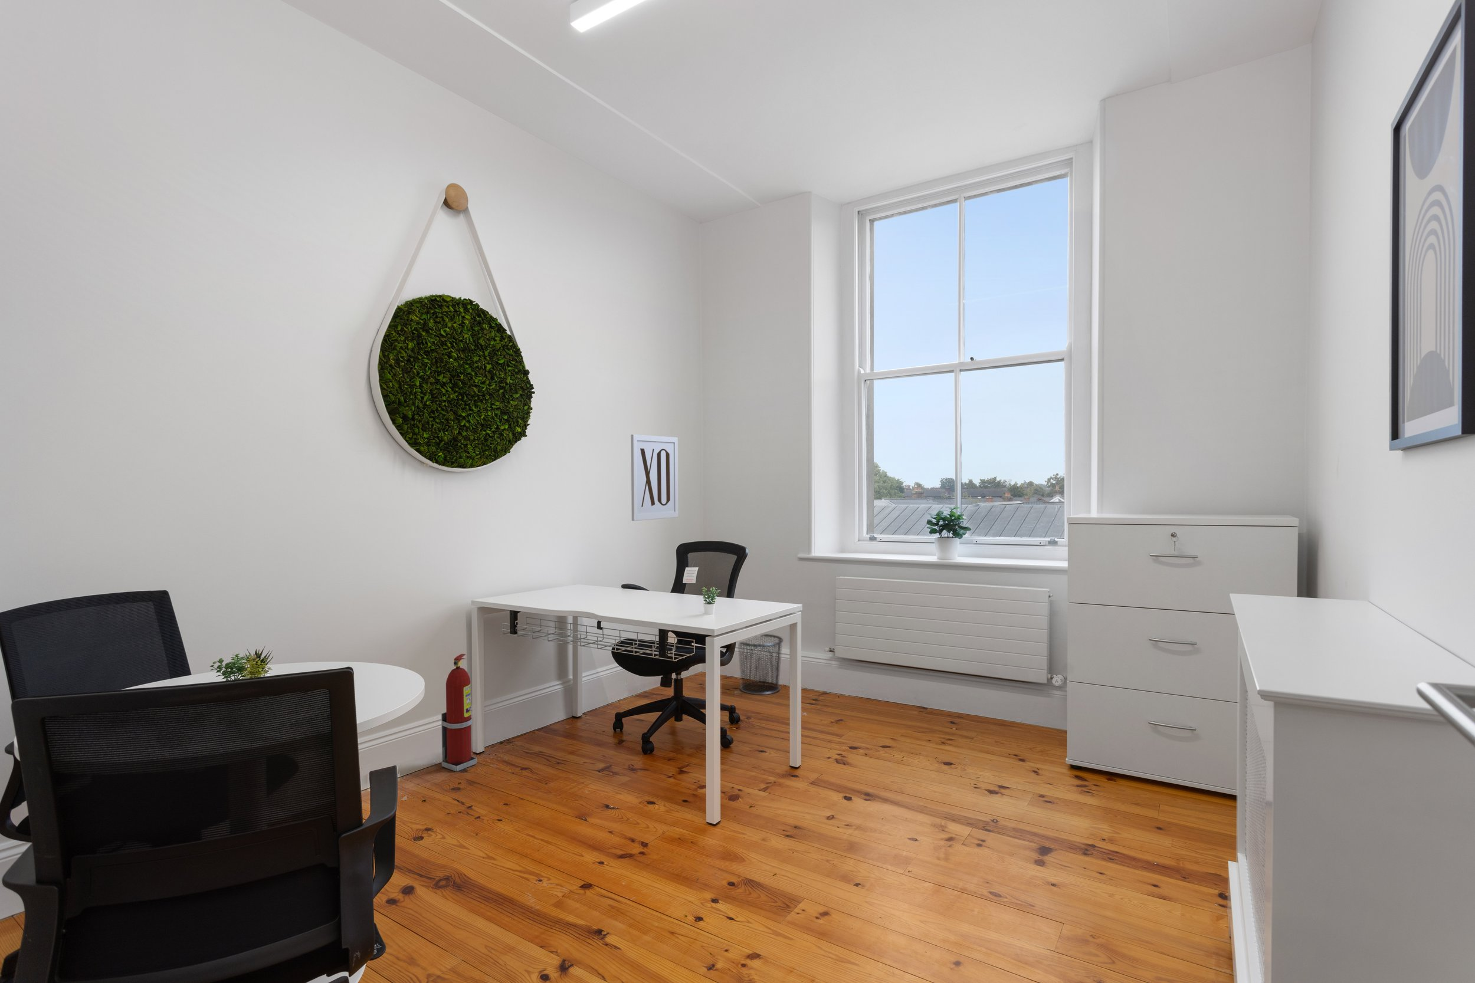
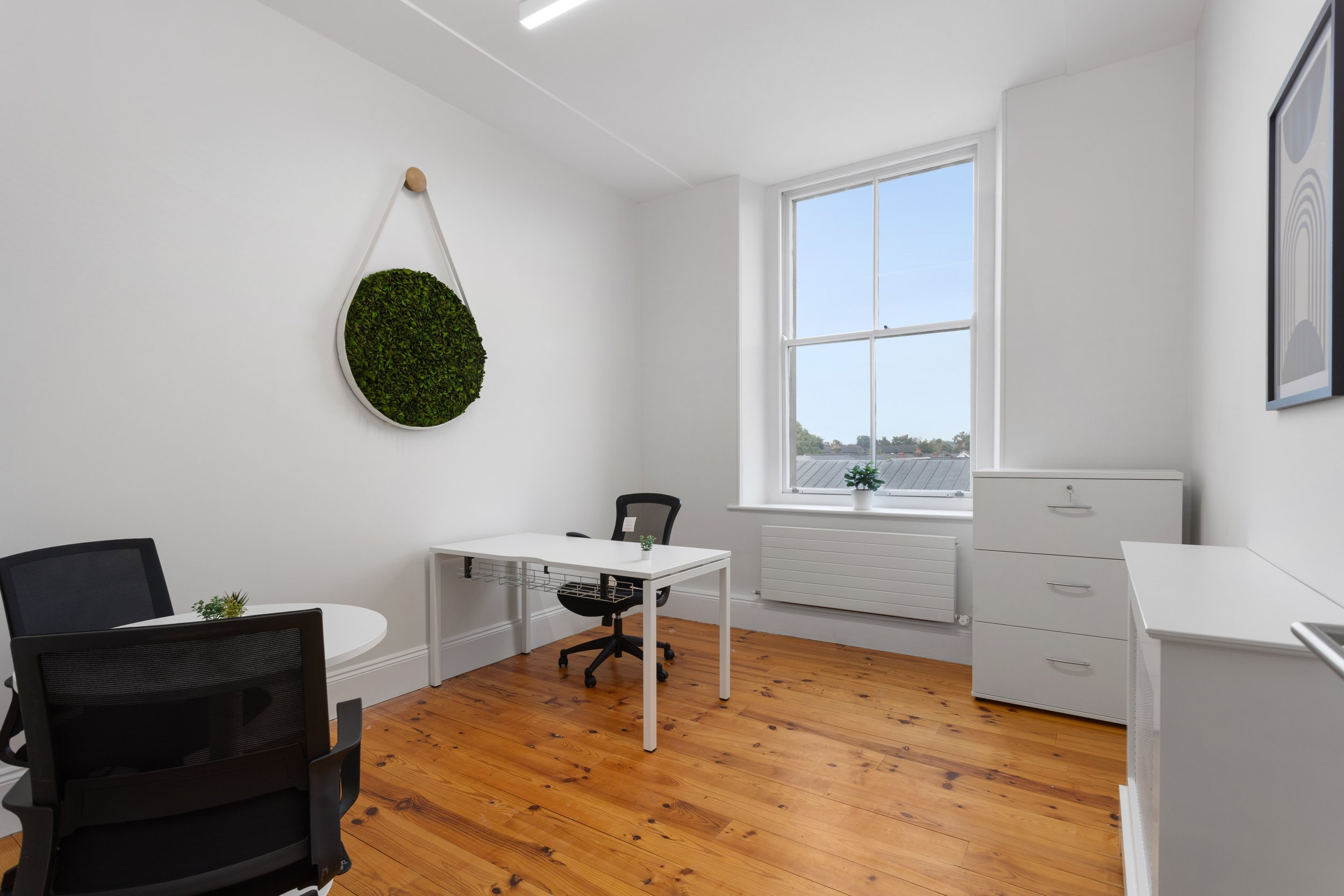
- fire extinguisher [441,654,477,772]
- waste bin [736,633,784,696]
- wall art [630,434,679,521]
